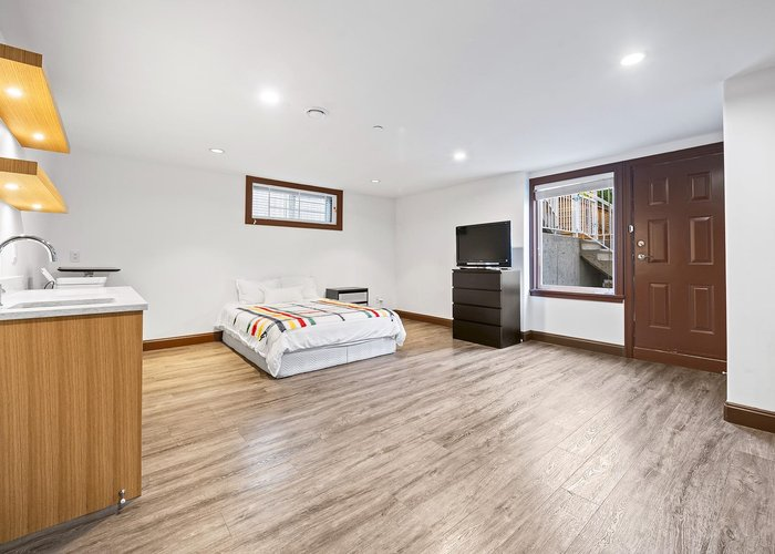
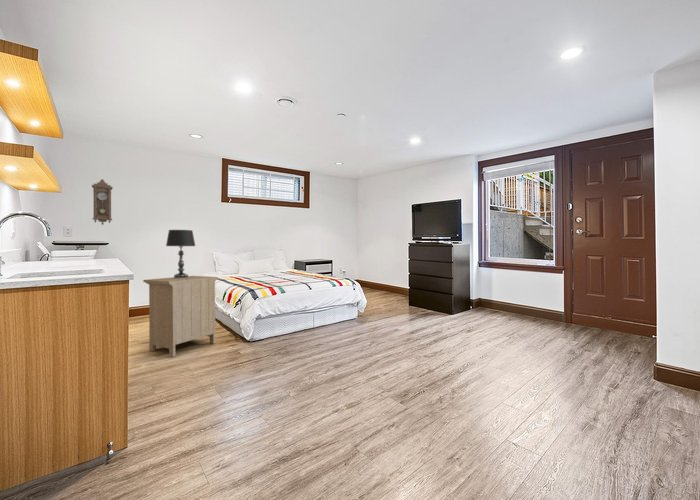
+ table lamp [165,229,196,278]
+ nightstand [142,275,219,357]
+ pendulum clock [91,178,114,226]
